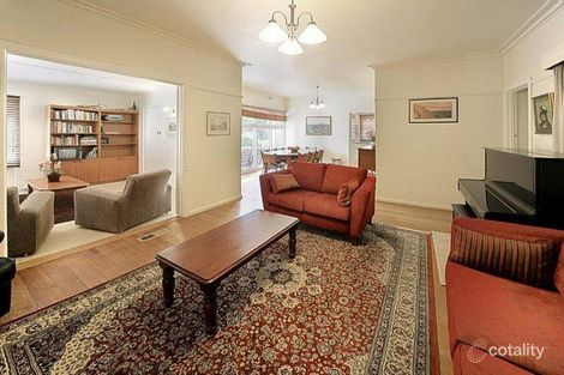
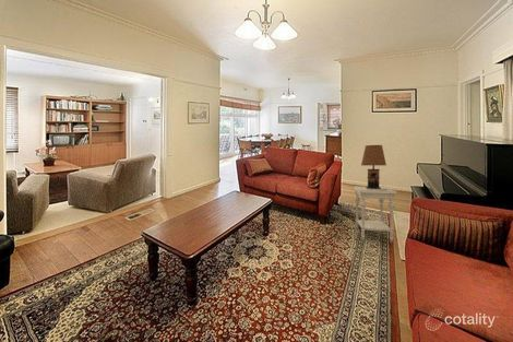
+ table lamp [360,144,387,190]
+ side table [353,186,398,244]
